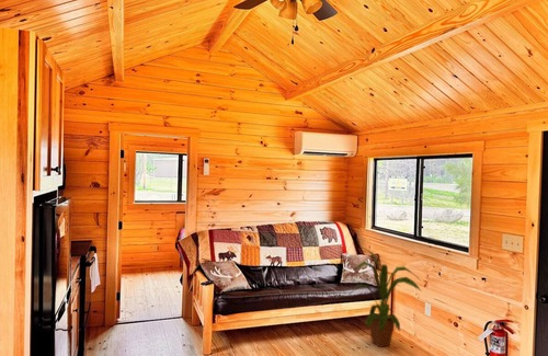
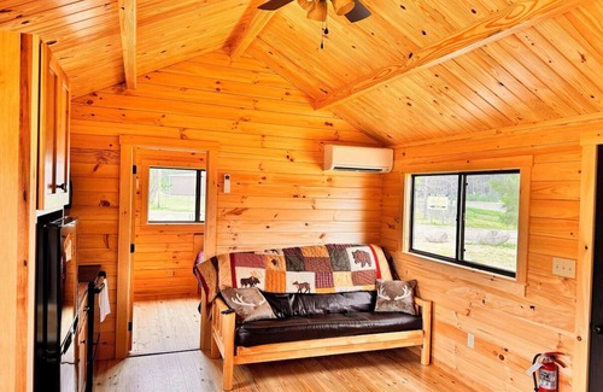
- house plant [346,246,422,348]
